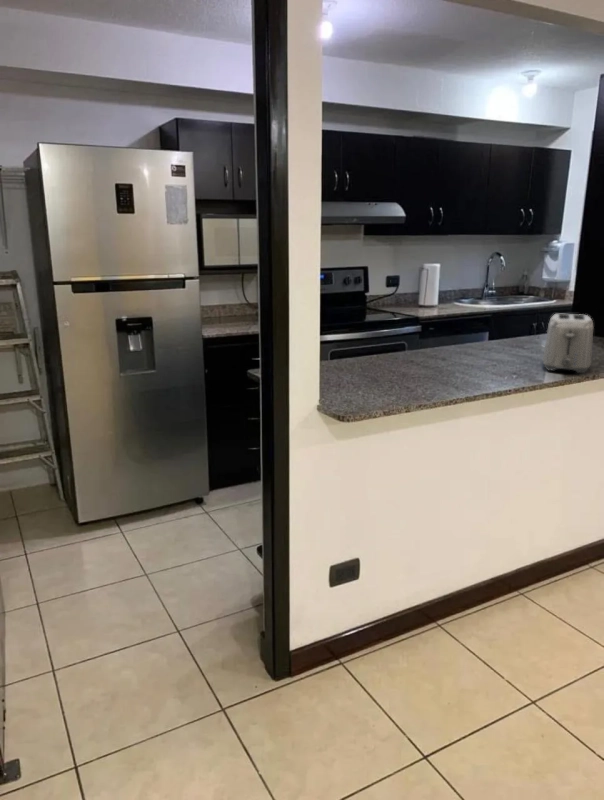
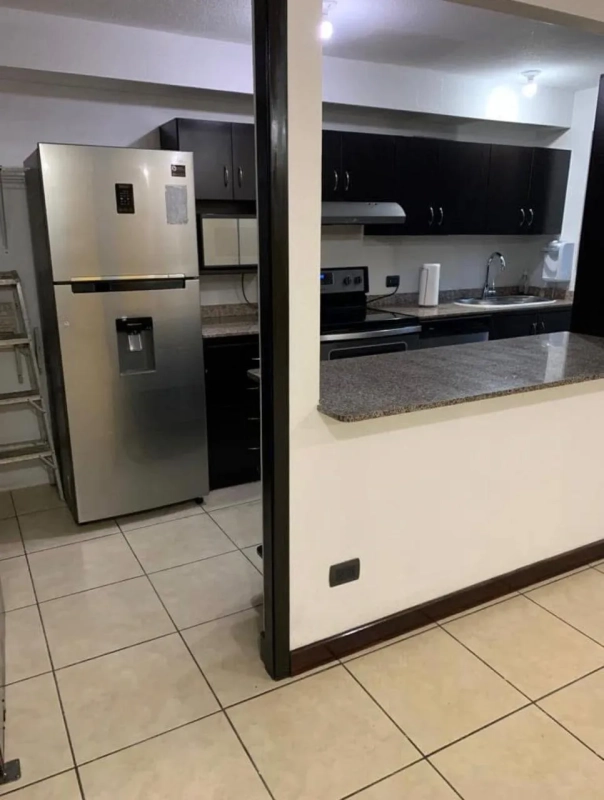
- toaster [542,313,594,374]
